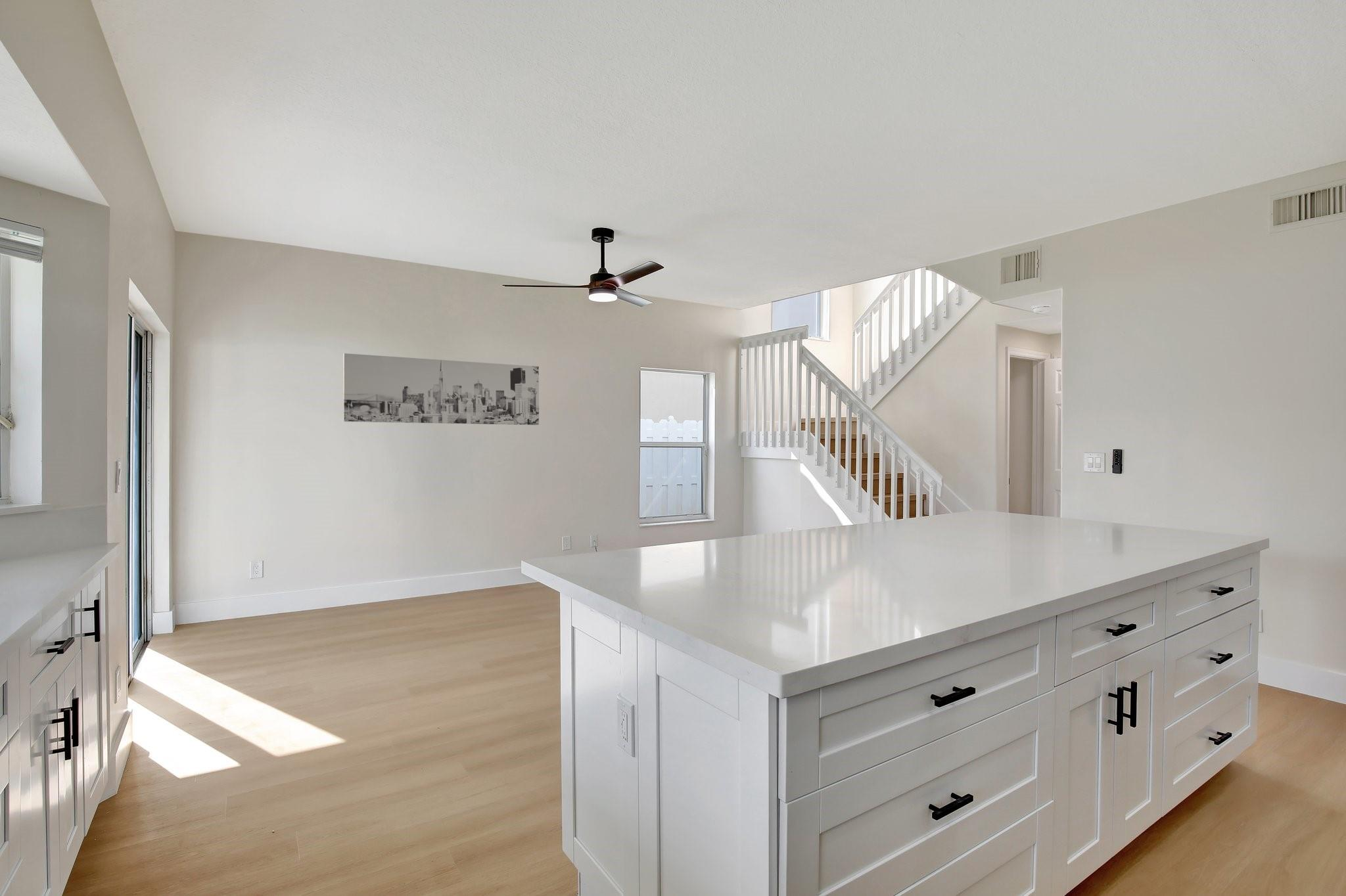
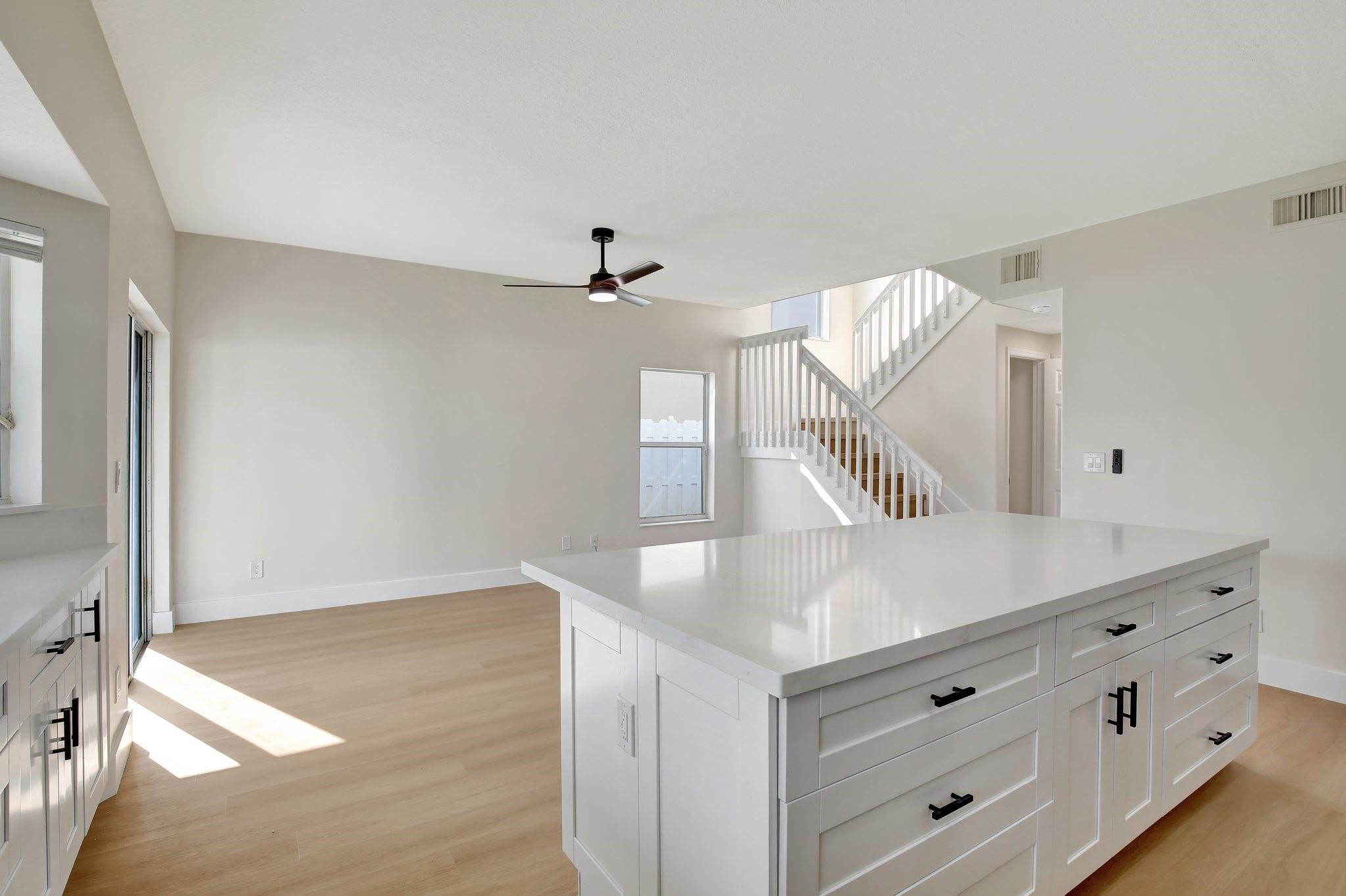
- wall art [343,353,540,426]
